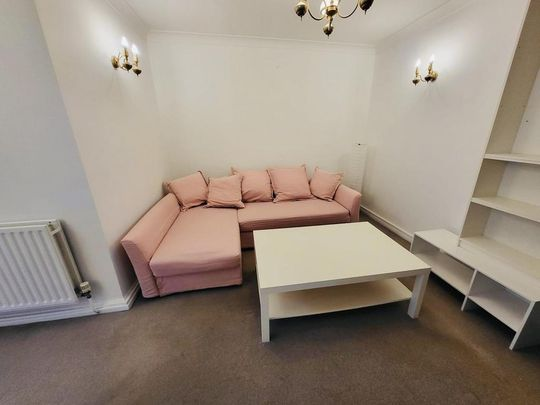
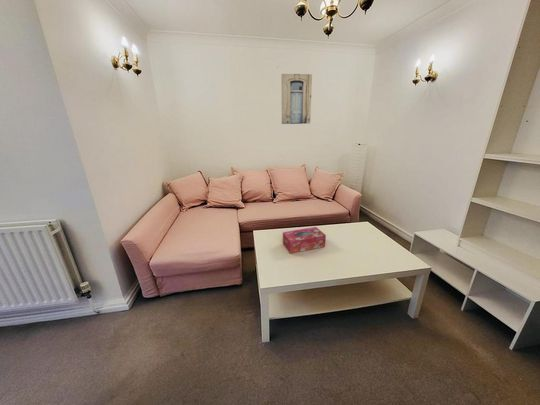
+ tissue box [282,226,327,254]
+ wall art [281,73,313,125]
